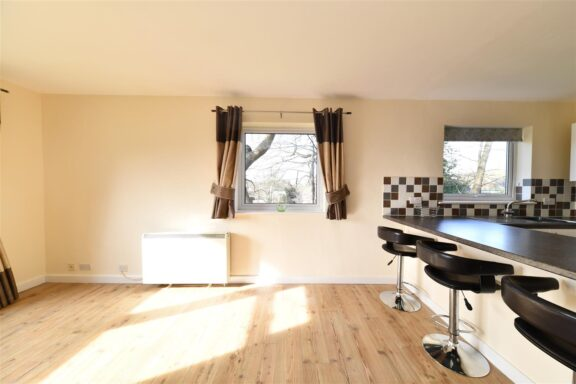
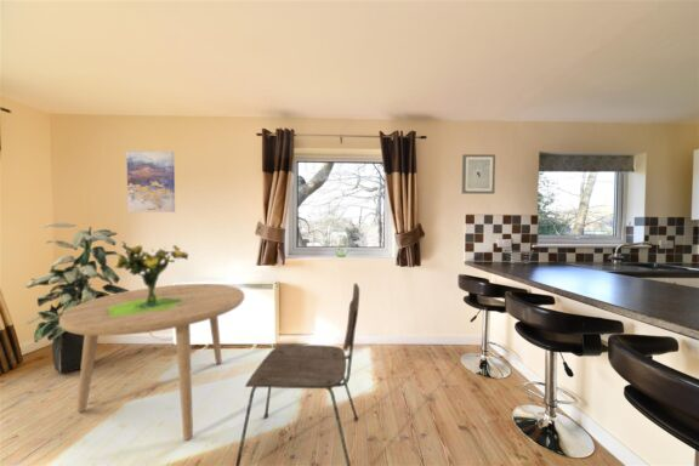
+ wall art [125,150,176,214]
+ bouquet [109,240,194,318]
+ indoor plant [24,222,130,374]
+ wall art [461,153,496,195]
+ dining chair [234,283,360,466]
+ dining table [59,283,245,442]
